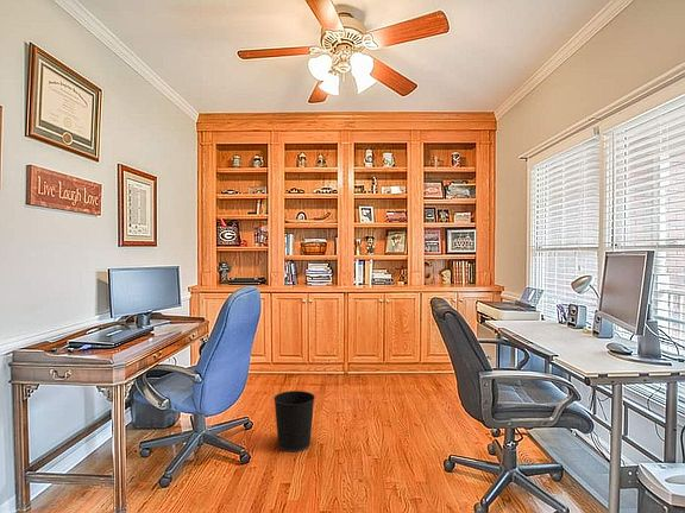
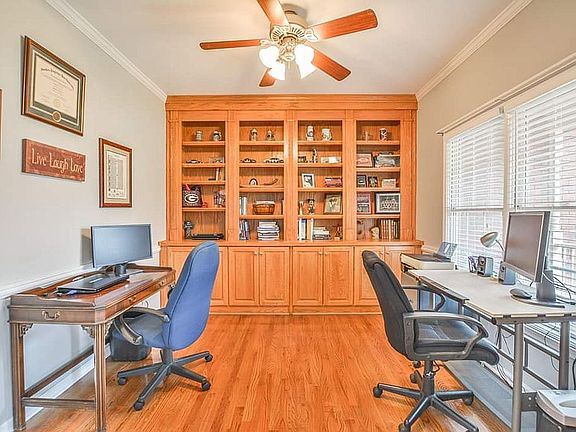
- wastebasket [272,390,316,452]
